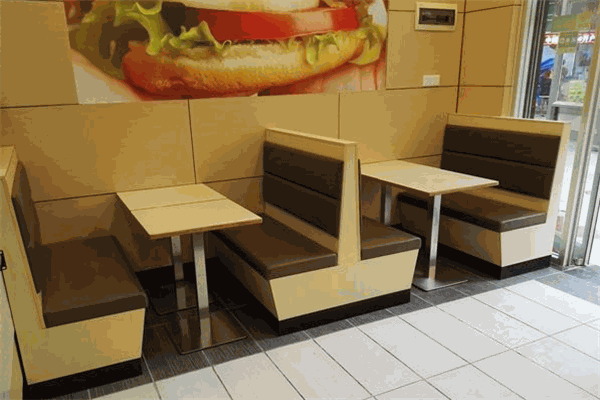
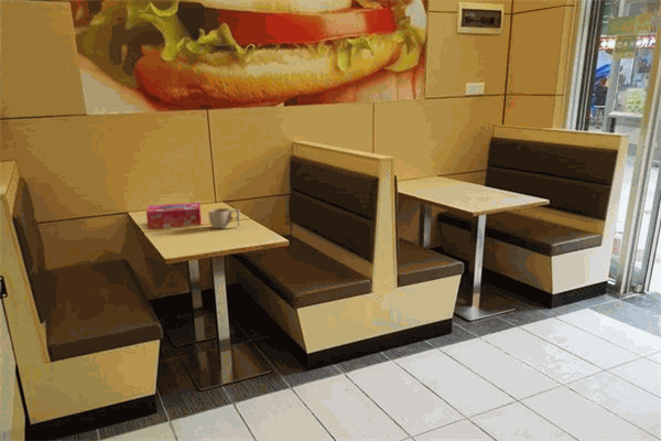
+ tissue box [145,202,203,230]
+ cup [207,207,241,229]
